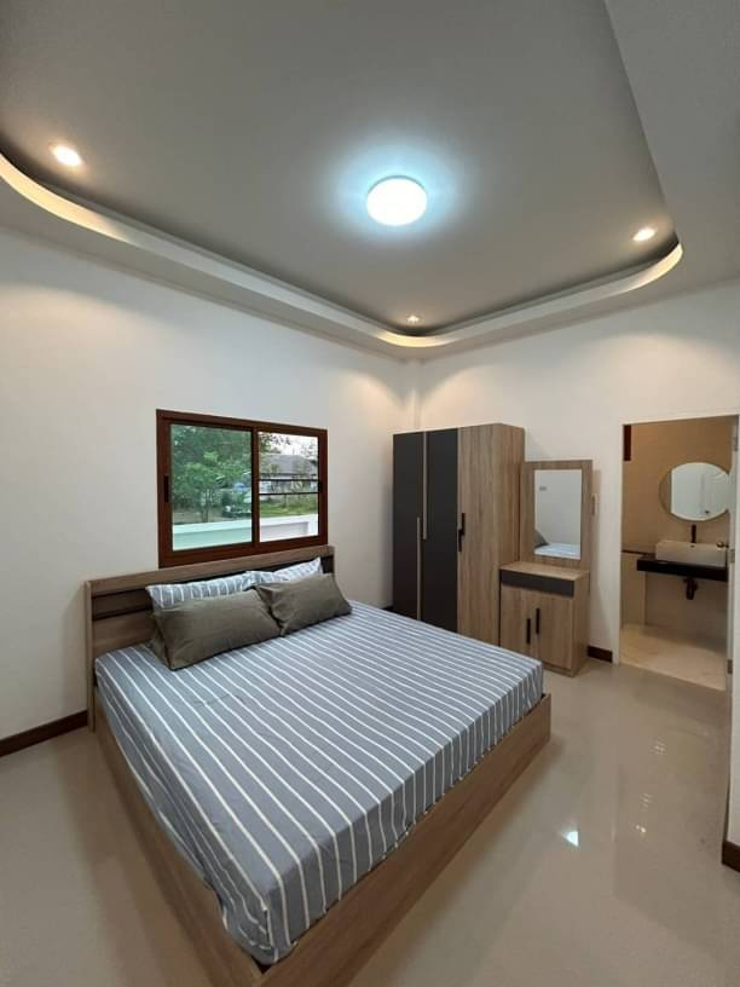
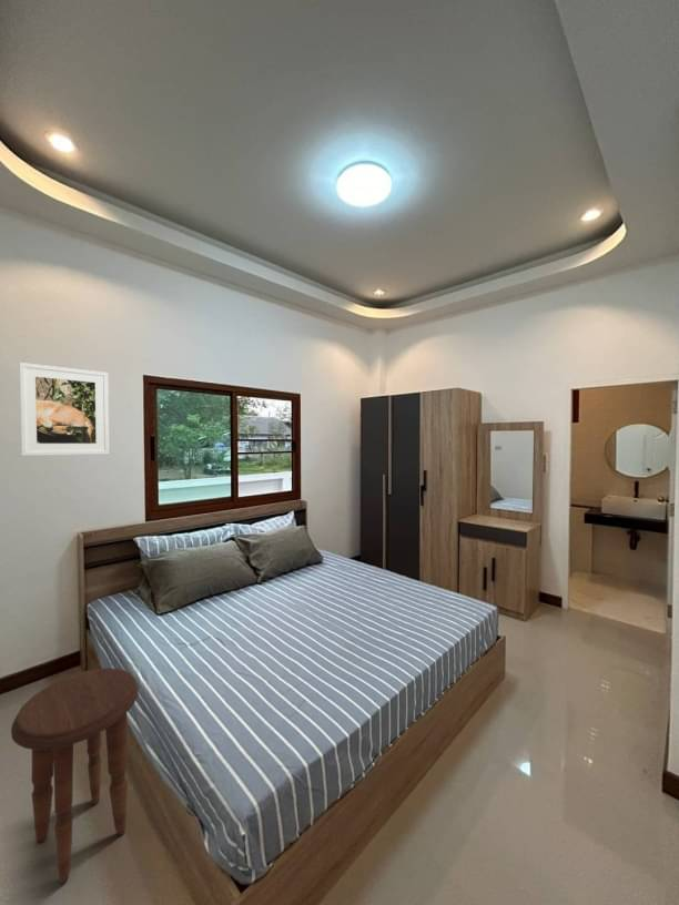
+ side table [10,667,140,884]
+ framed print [18,362,110,457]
